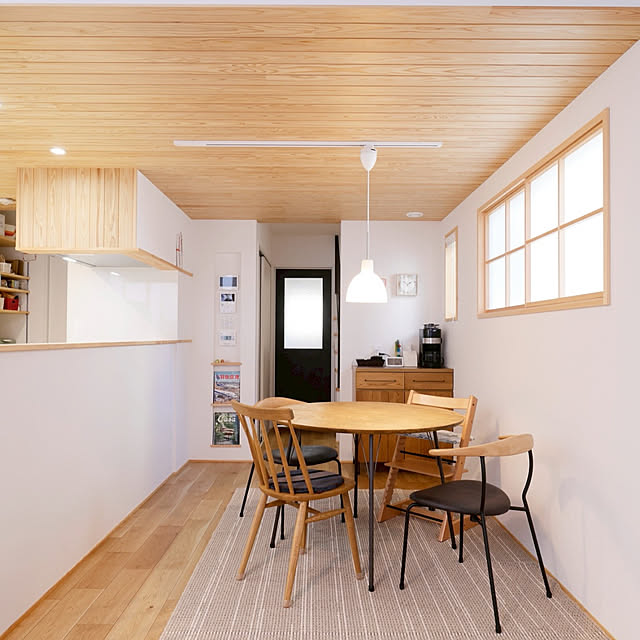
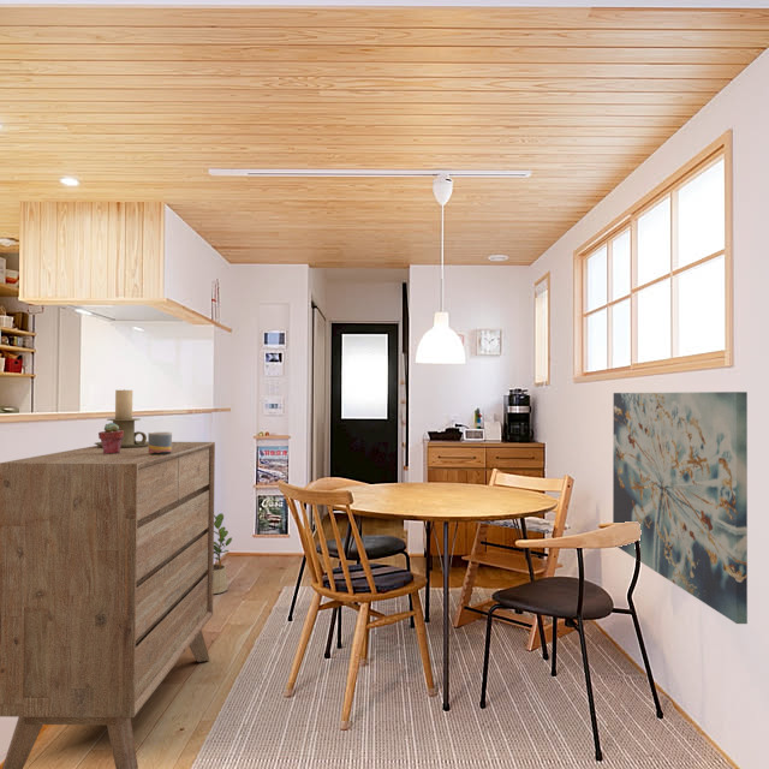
+ dresser [0,441,216,769]
+ potted succulent [97,422,124,454]
+ candle holder [94,388,148,448]
+ mug [147,431,173,454]
+ wall art [612,391,749,625]
+ potted plant [213,512,233,595]
